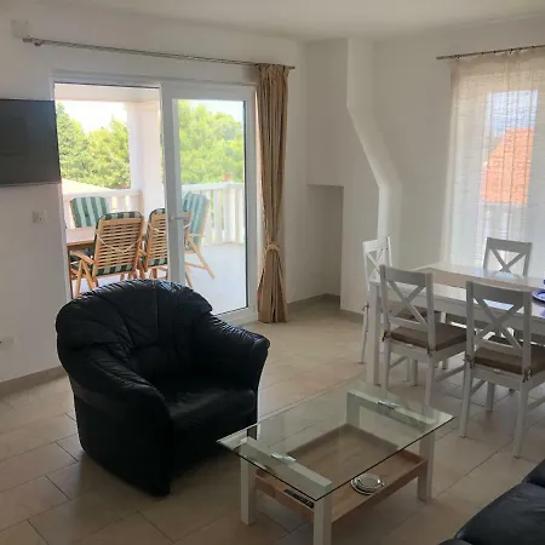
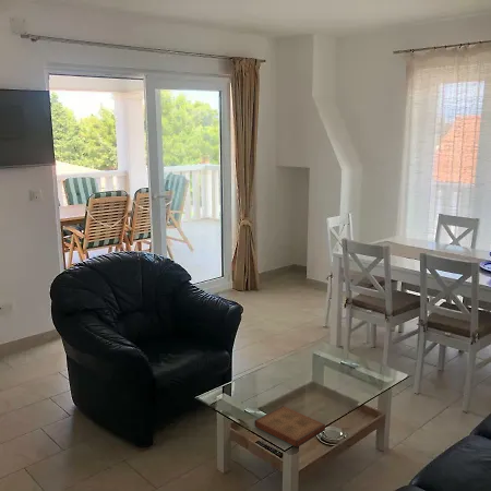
+ book [254,405,326,448]
